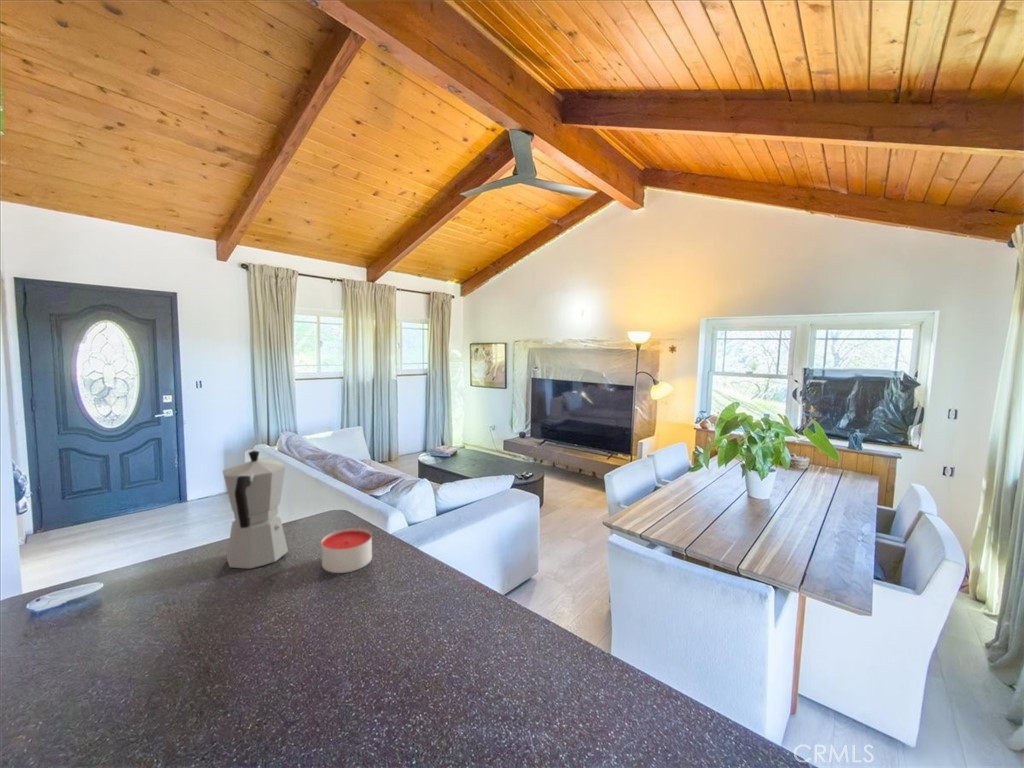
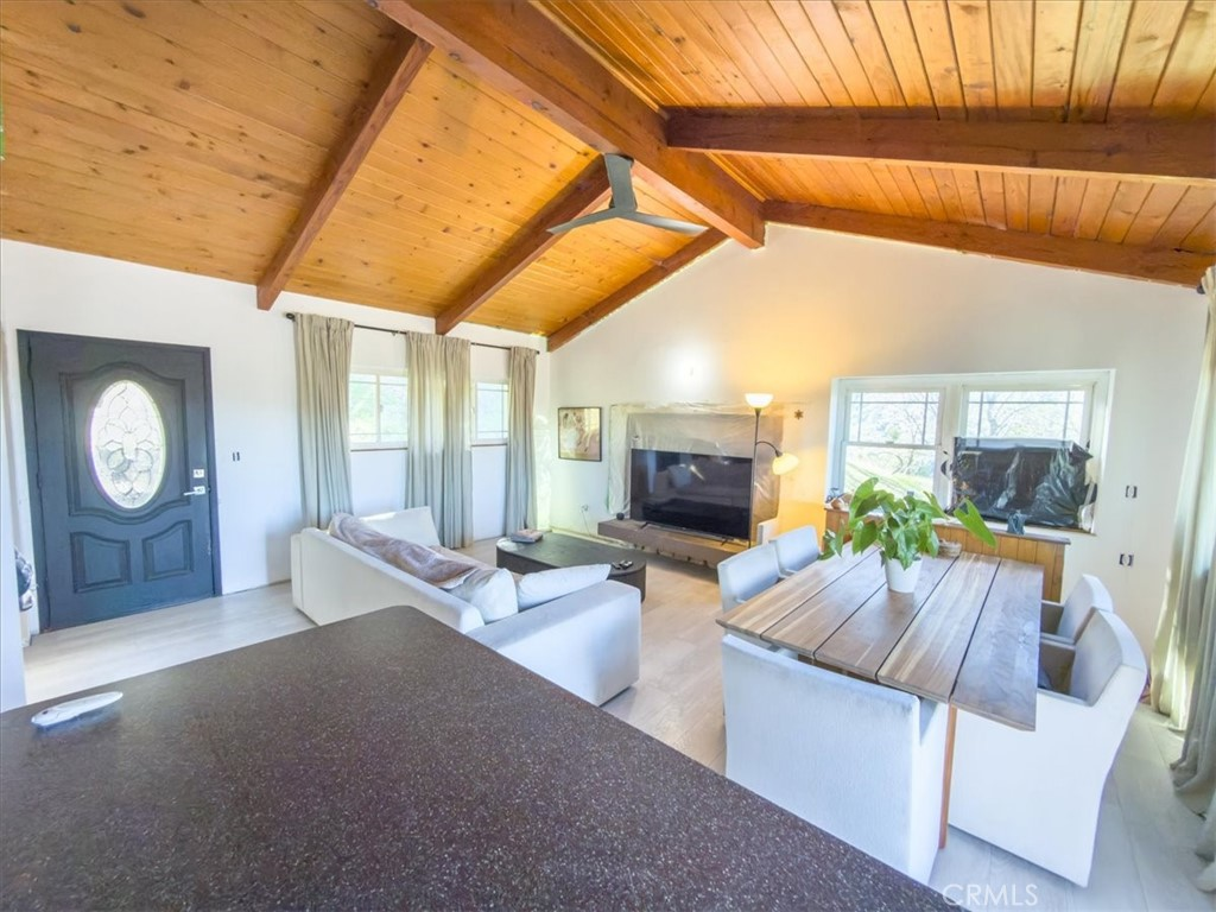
- moka pot [222,450,289,569]
- candle [320,527,373,574]
